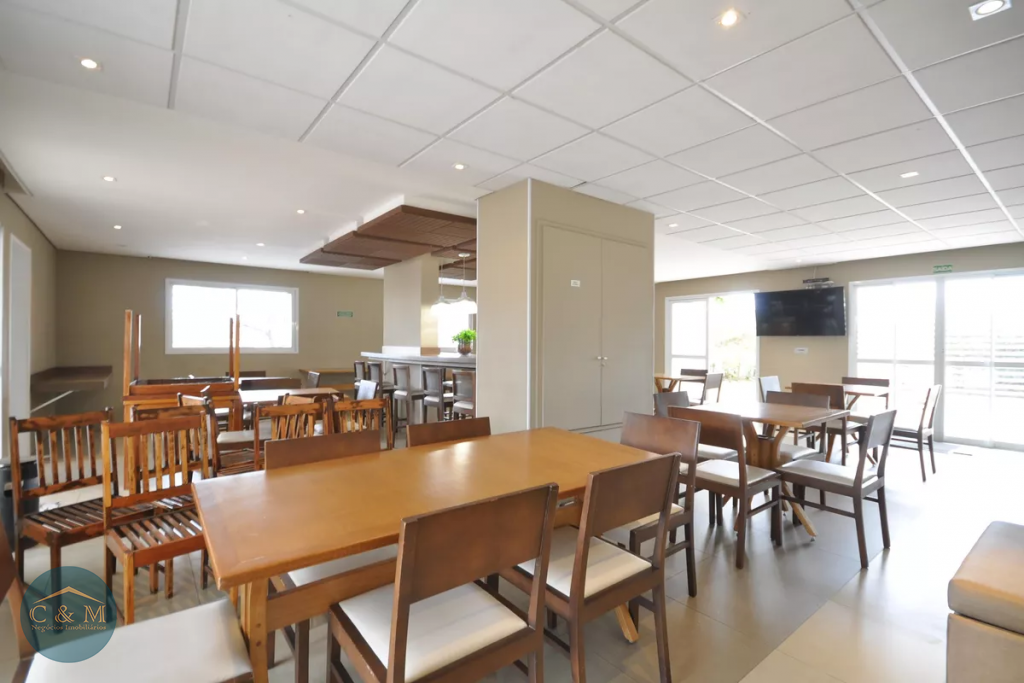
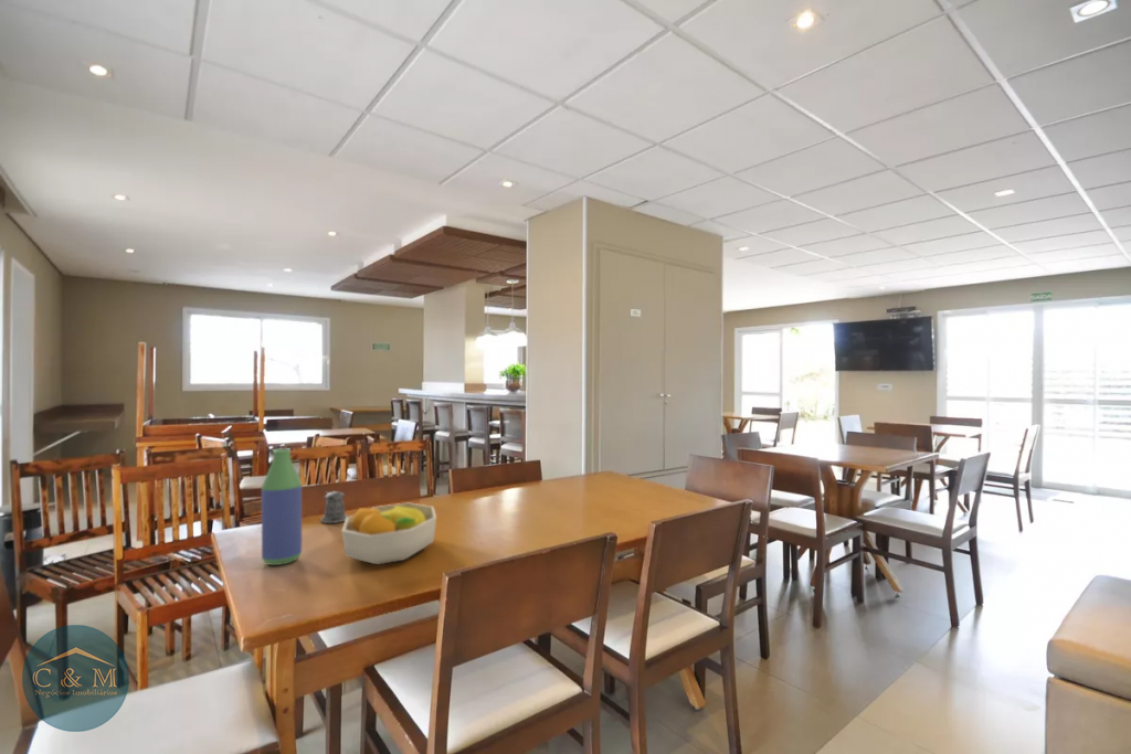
+ pepper shaker [319,490,349,524]
+ fruit bowl [340,502,437,565]
+ bottle [261,448,303,566]
